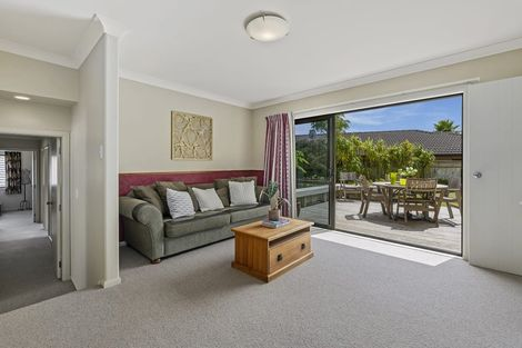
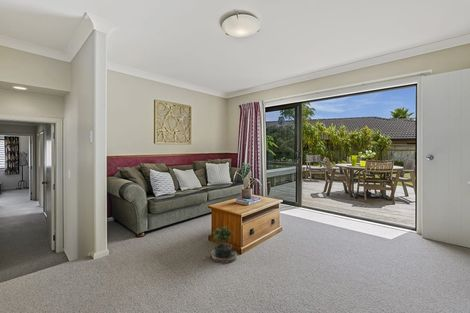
+ potted plant [202,225,238,264]
